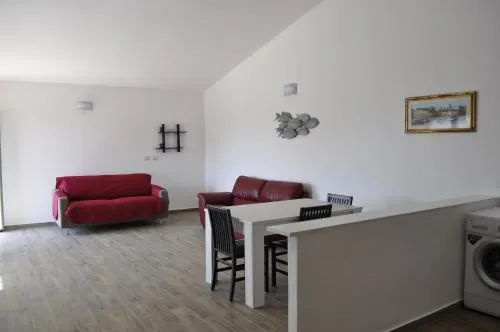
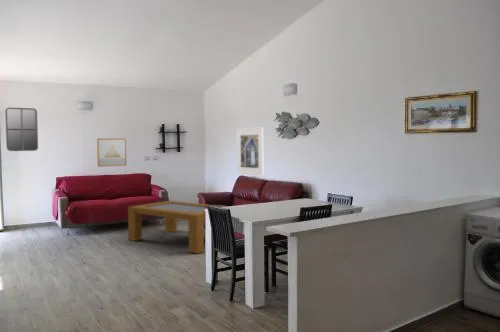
+ home mirror [4,106,39,152]
+ wall art [96,137,128,168]
+ coffee table [127,200,228,255]
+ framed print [236,126,264,177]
